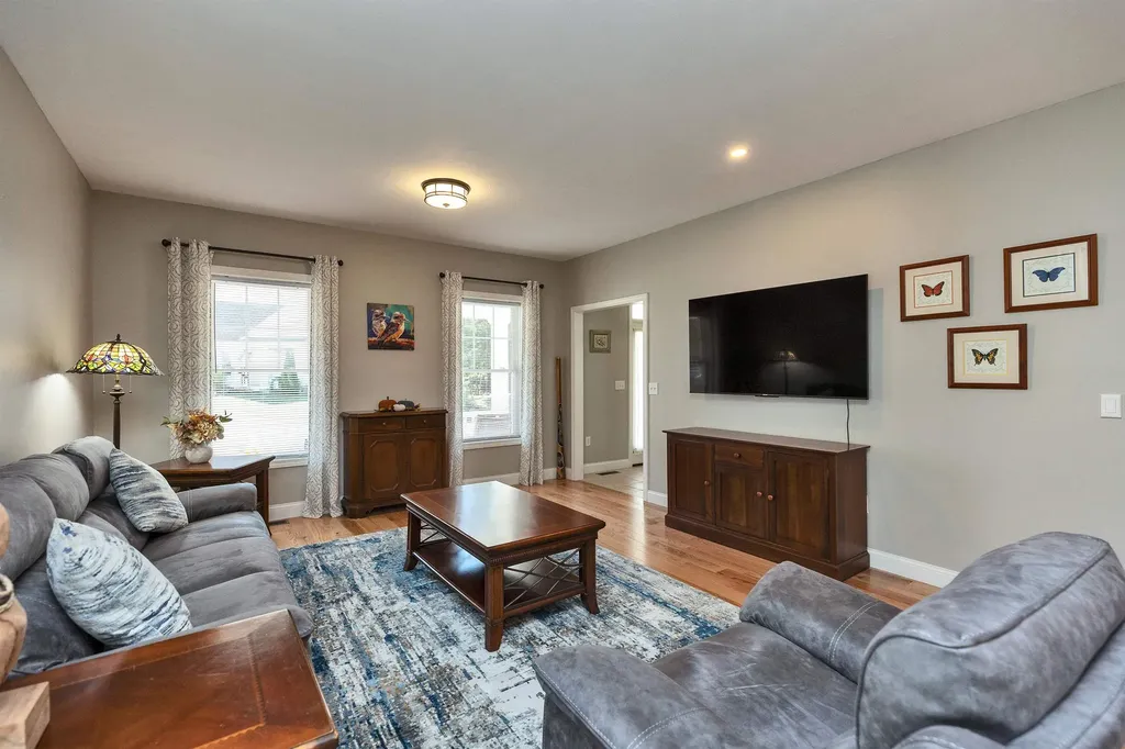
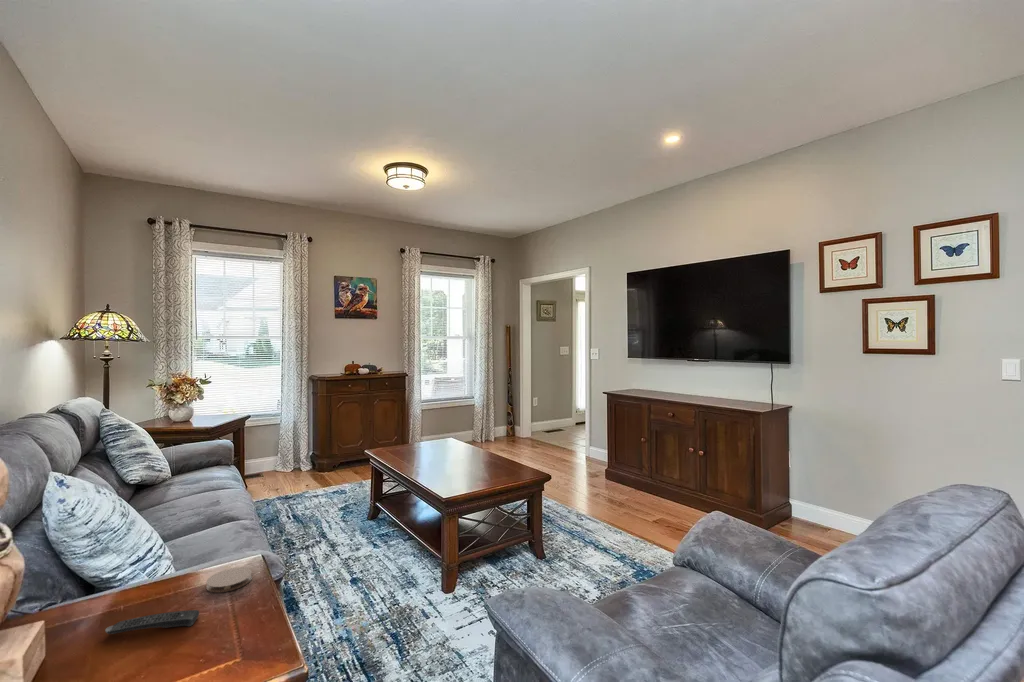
+ remote control [104,609,201,635]
+ coaster [205,567,253,593]
